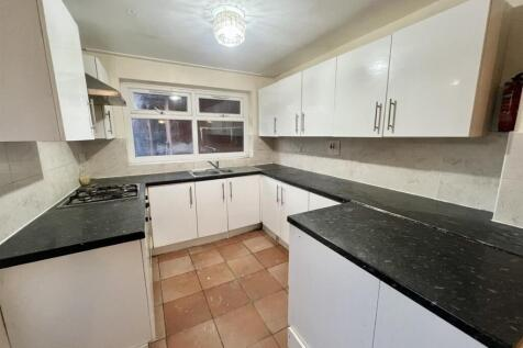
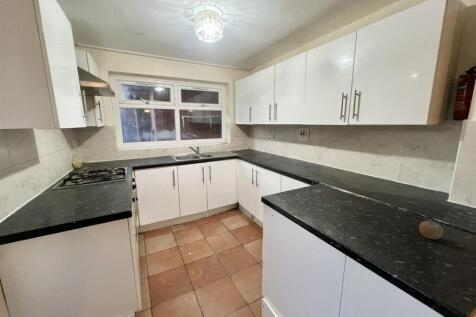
+ fruit [418,219,445,240]
